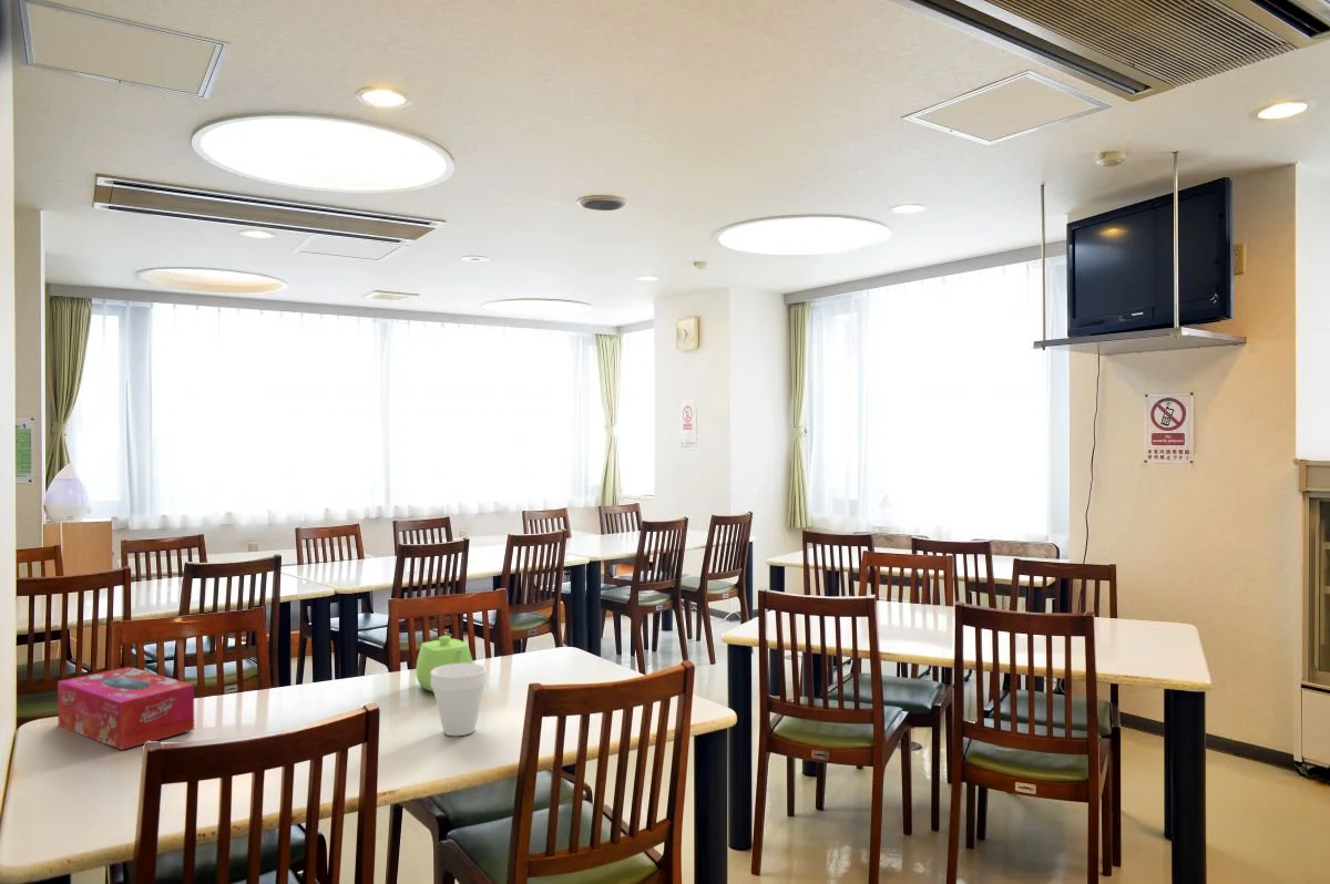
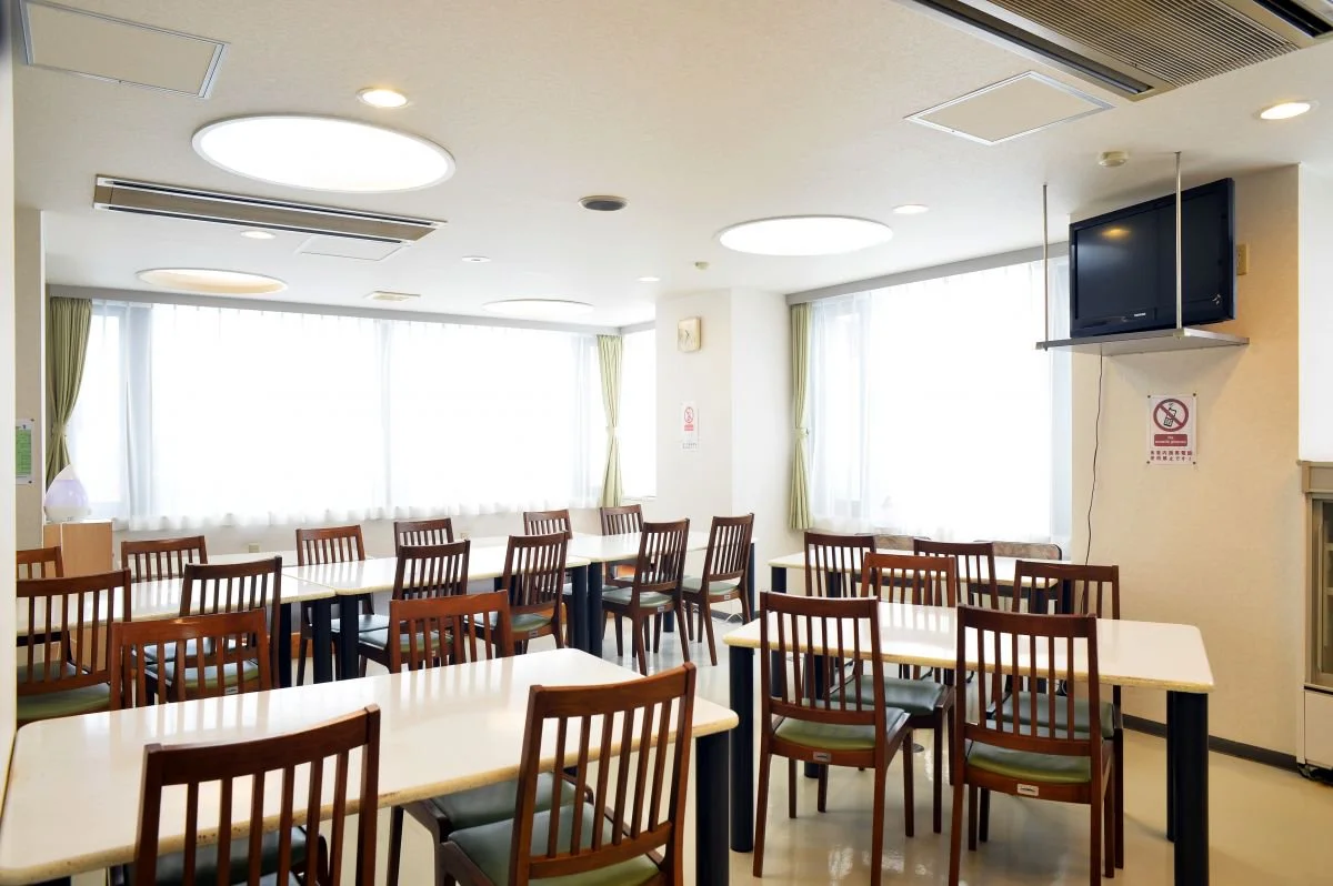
- teapot [415,635,474,693]
- tissue box [57,666,195,751]
- cup [431,662,488,737]
